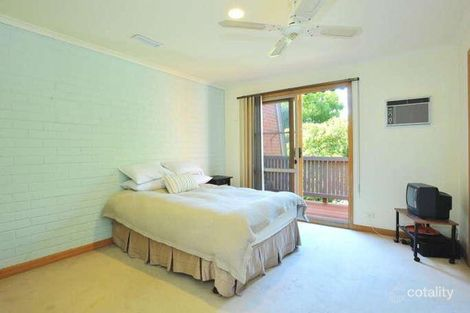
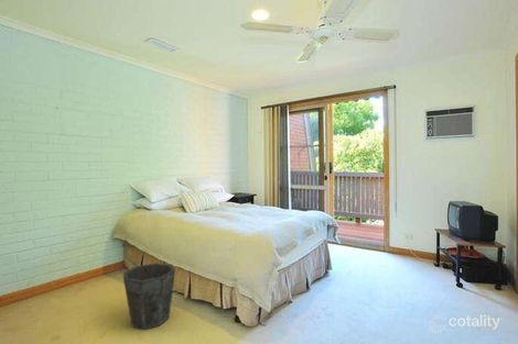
+ waste bin [122,262,176,331]
